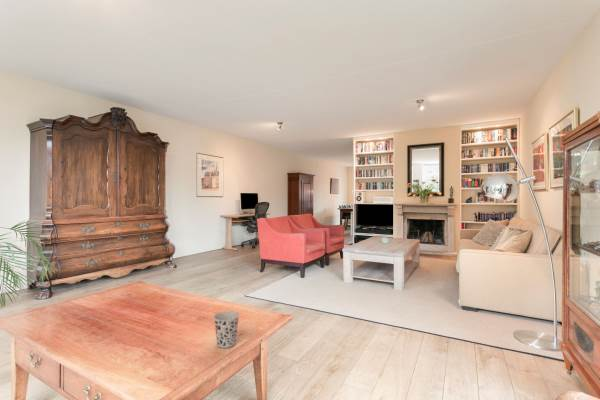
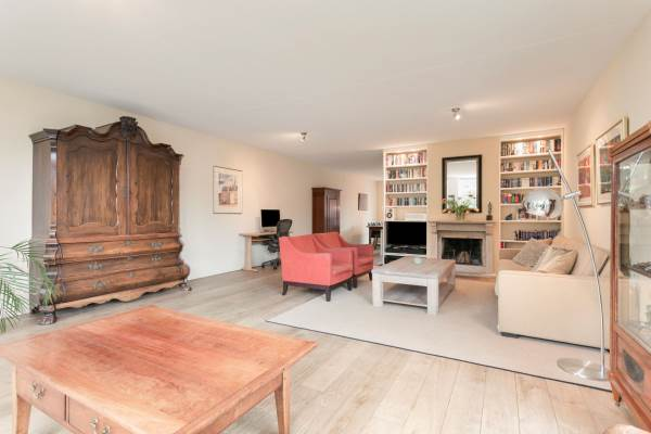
- cup [212,310,240,349]
